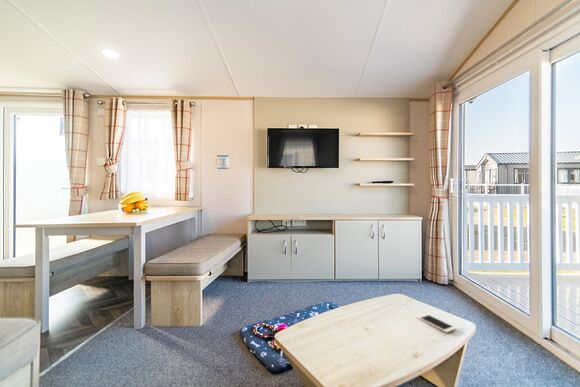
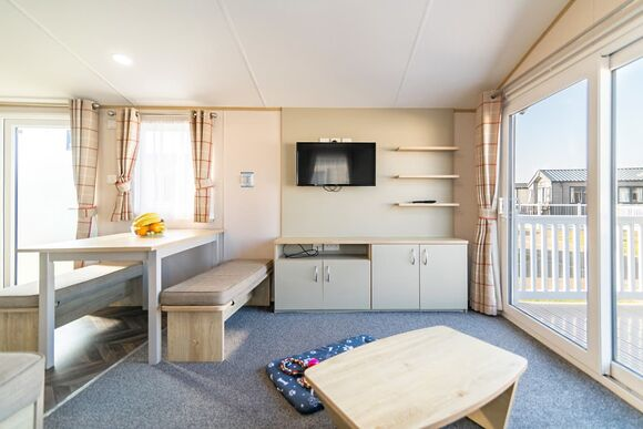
- cell phone [415,312,457,334]
